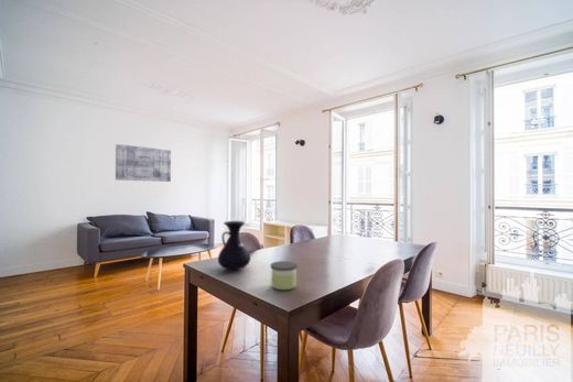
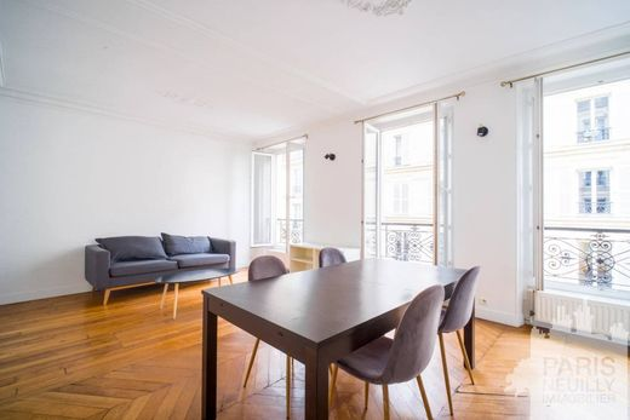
- candle [270,260,299,291]
- vase [217,220,251,271]
- wall art [115,143,172,183]
